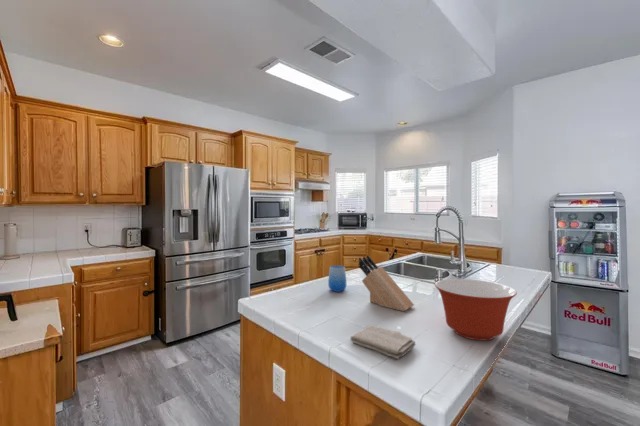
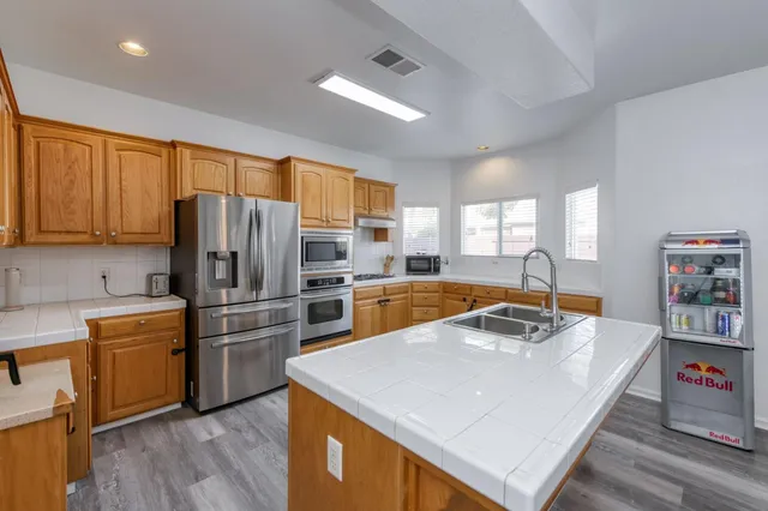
- mixing bowl [434,278,518,341]
- cup [327,264,347,293]
- washcloth [349,324,416,360]
- knife block [357,254,415,312]
